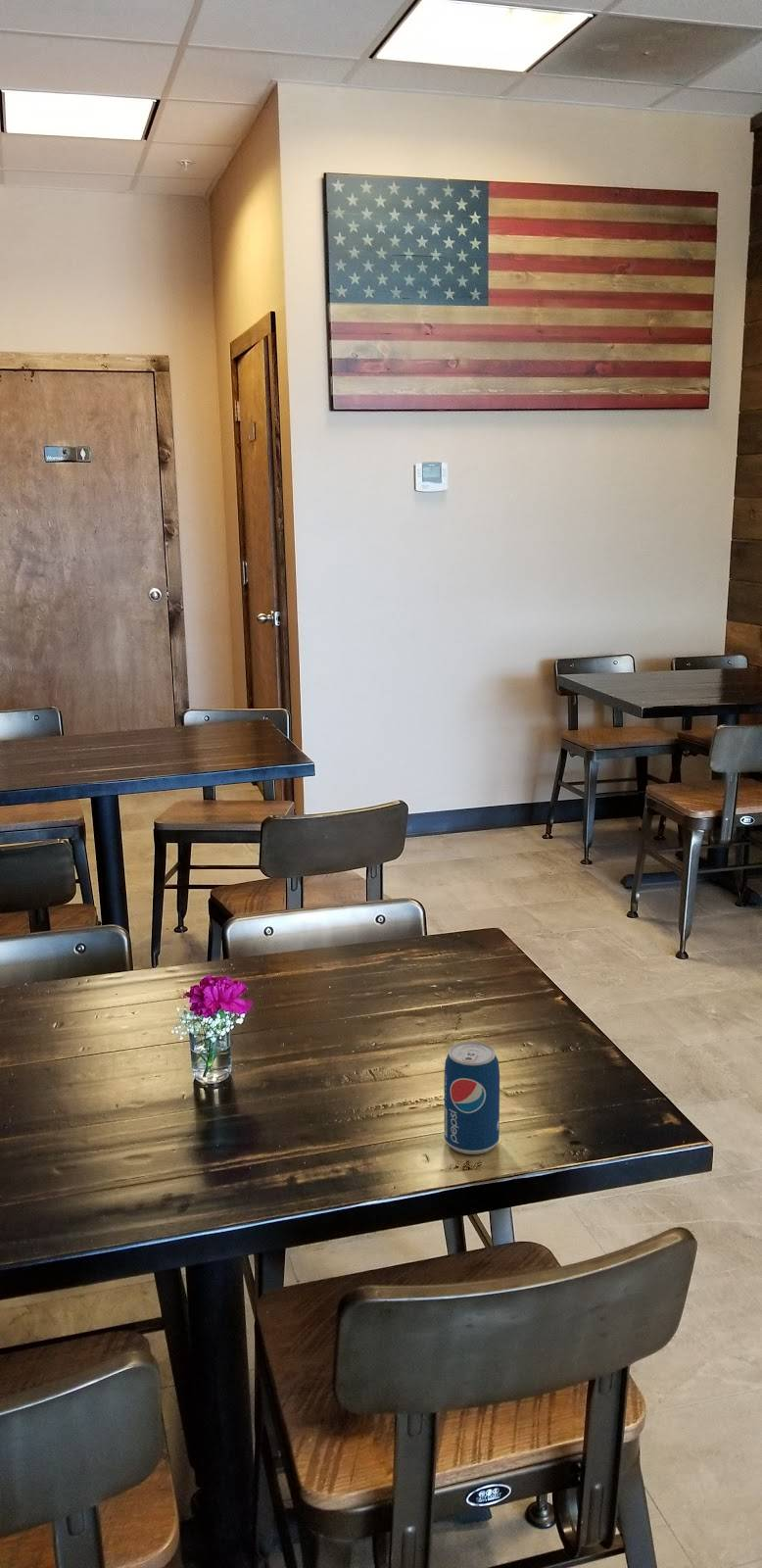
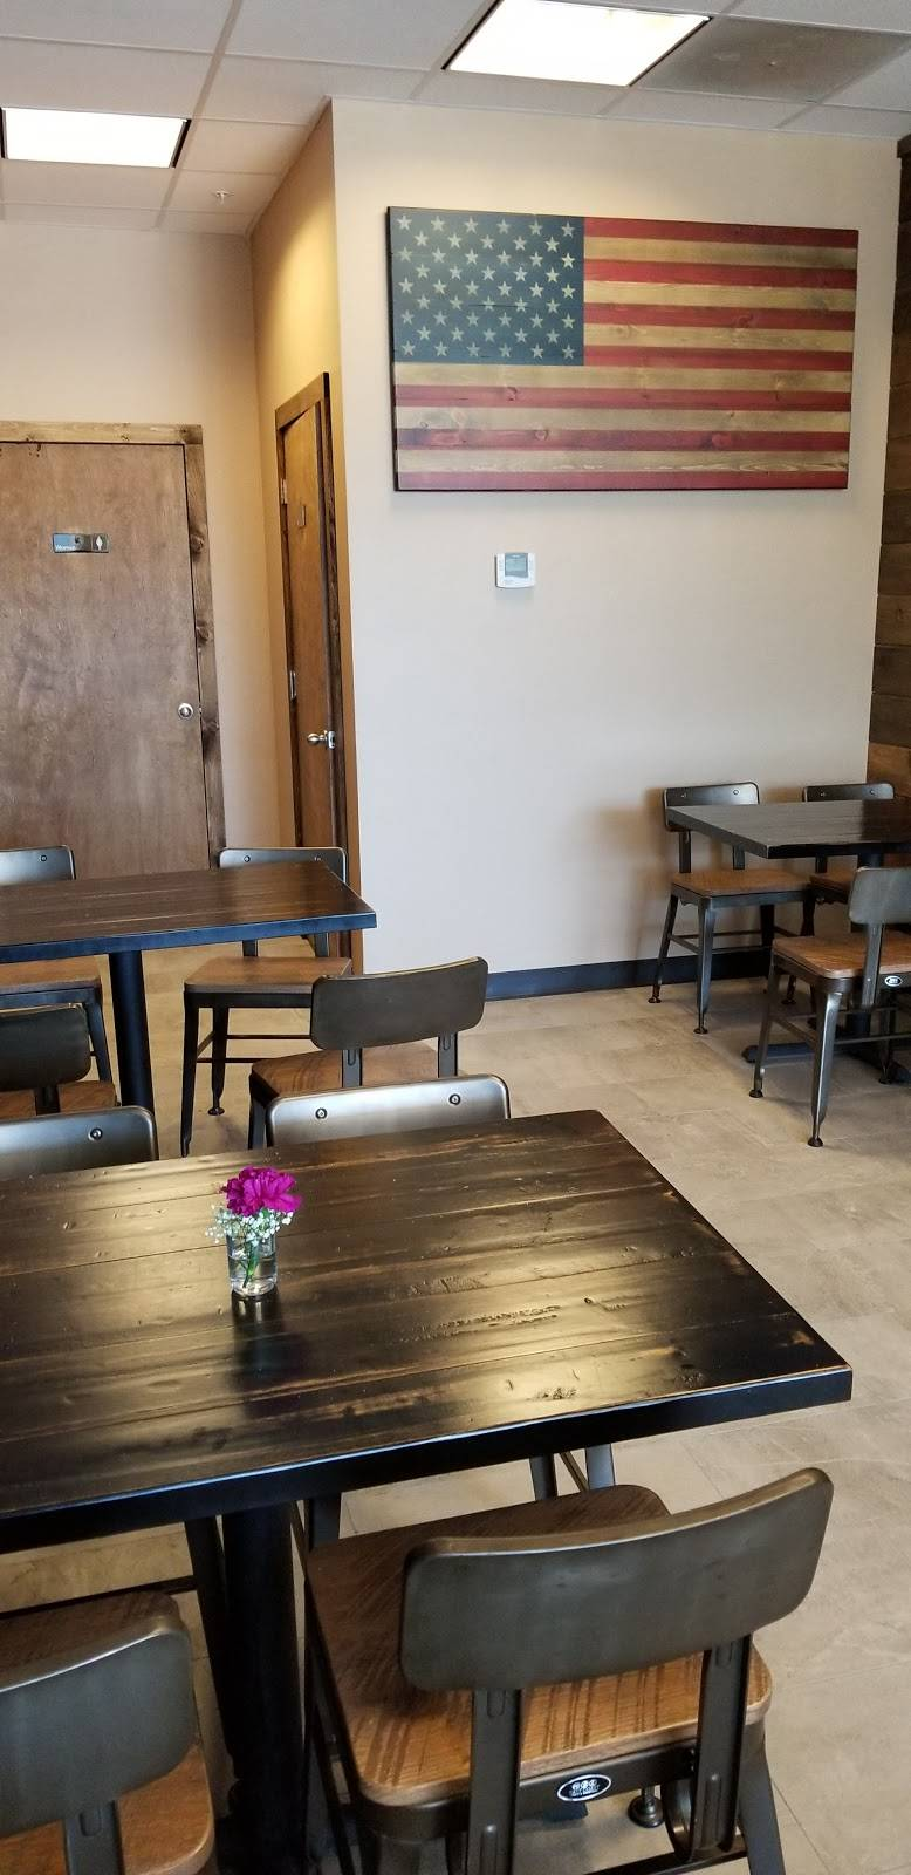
- beverage can [444,1041,500,1155]
